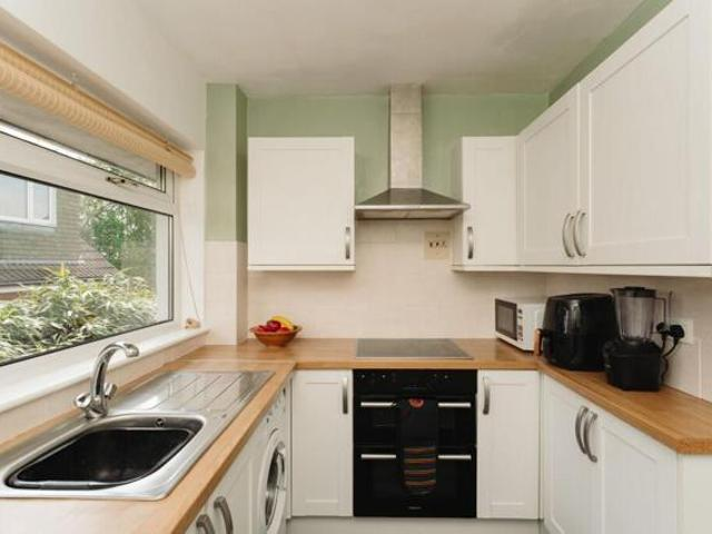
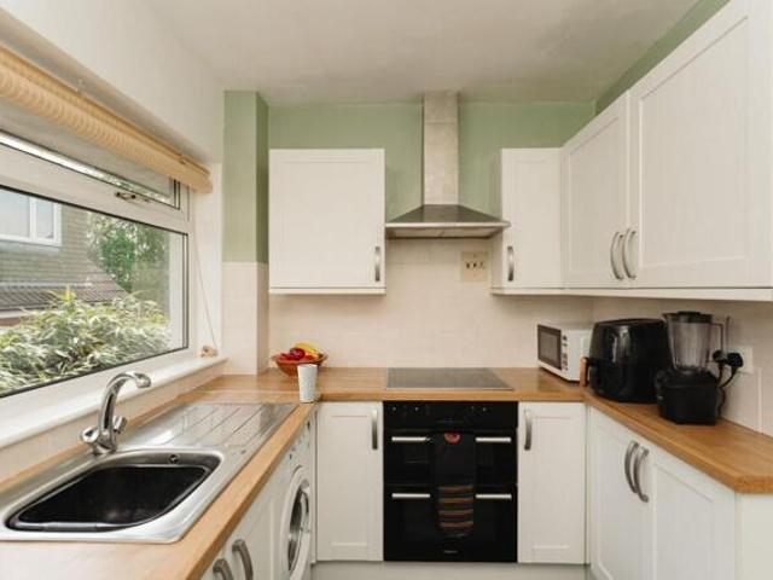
+ cup [296,364,319,404]
